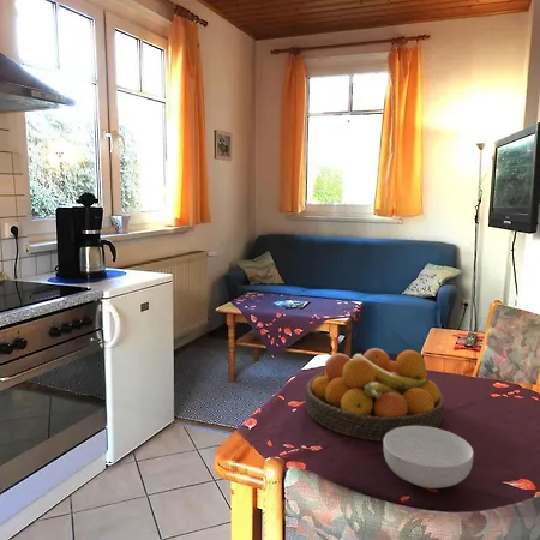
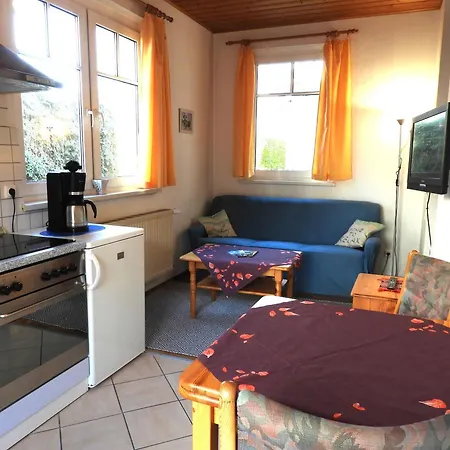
- fruit bowl [305,347,445,442]
- cereal bowl [382,426,475,490]
